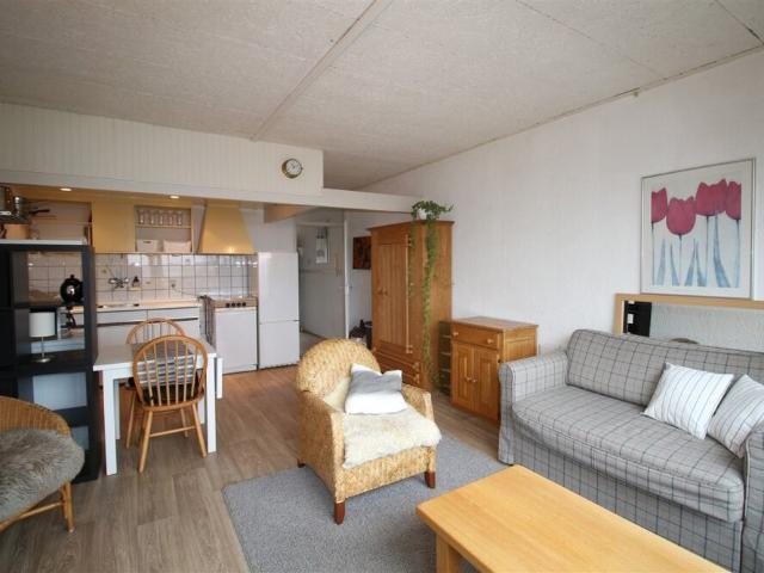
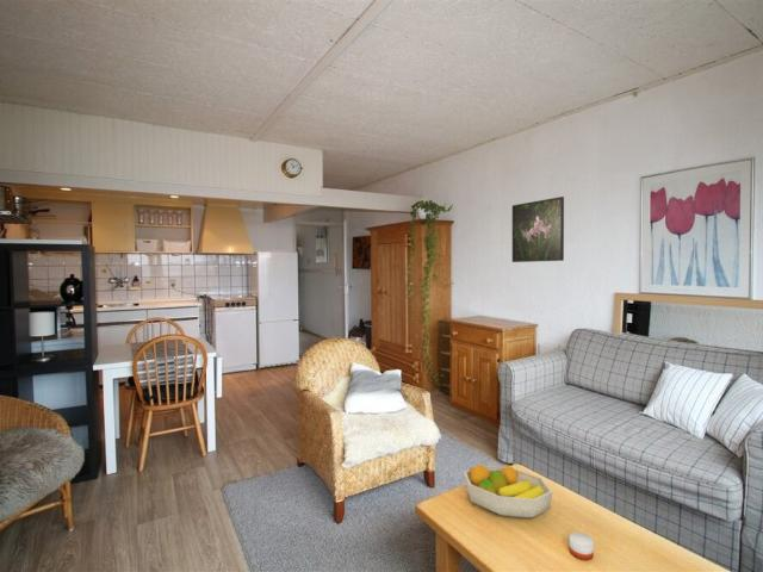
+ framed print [511,195,565,263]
+ candle [569,531,595,561]
+ fruit bowl [463,464,554,518]
